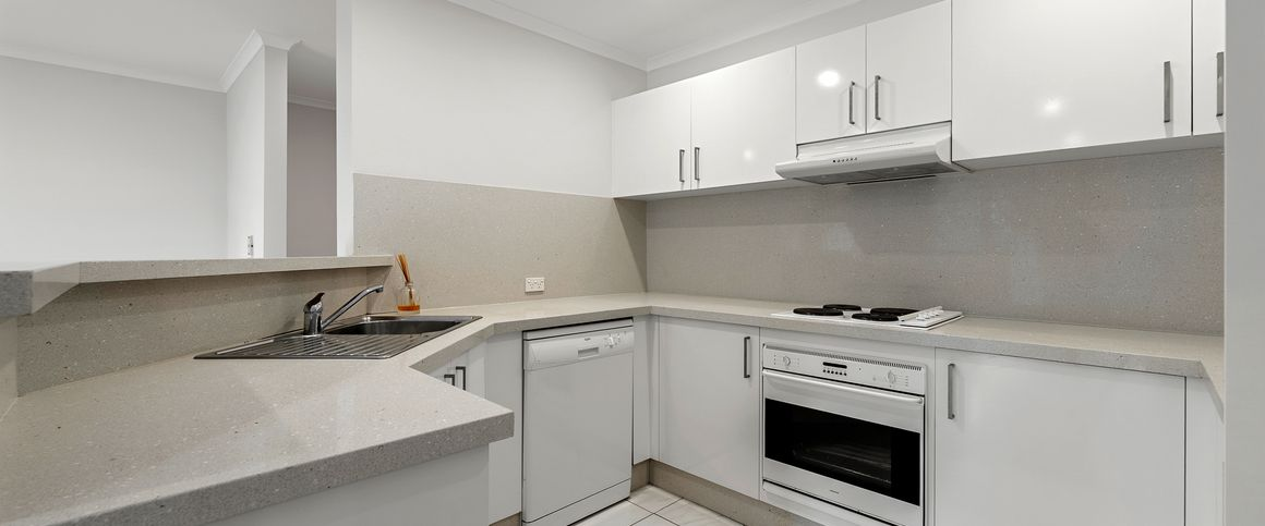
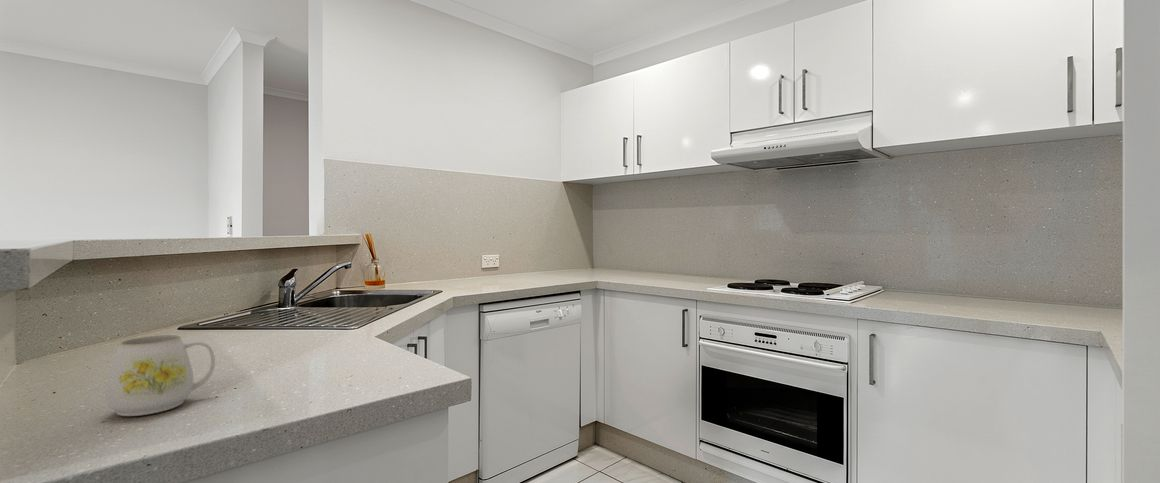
+ mug [104,334,216,417]
